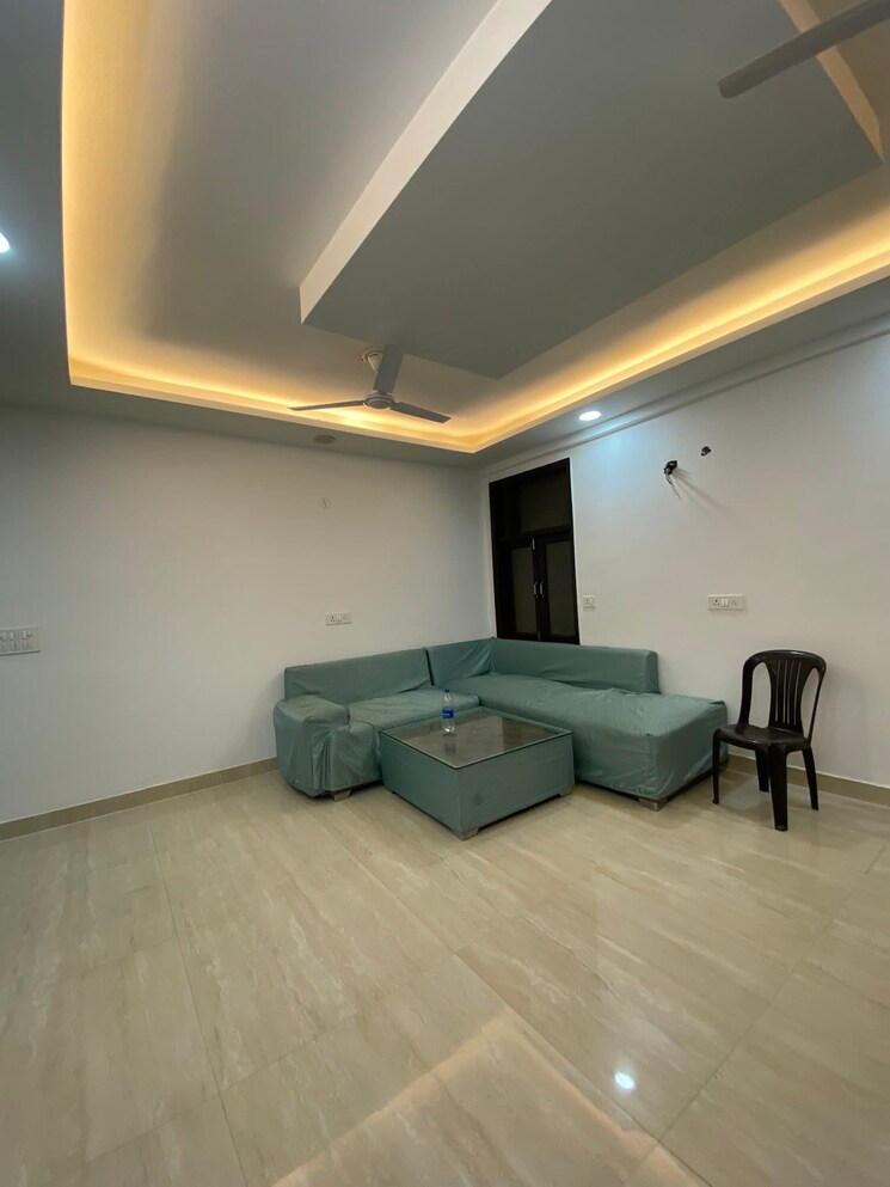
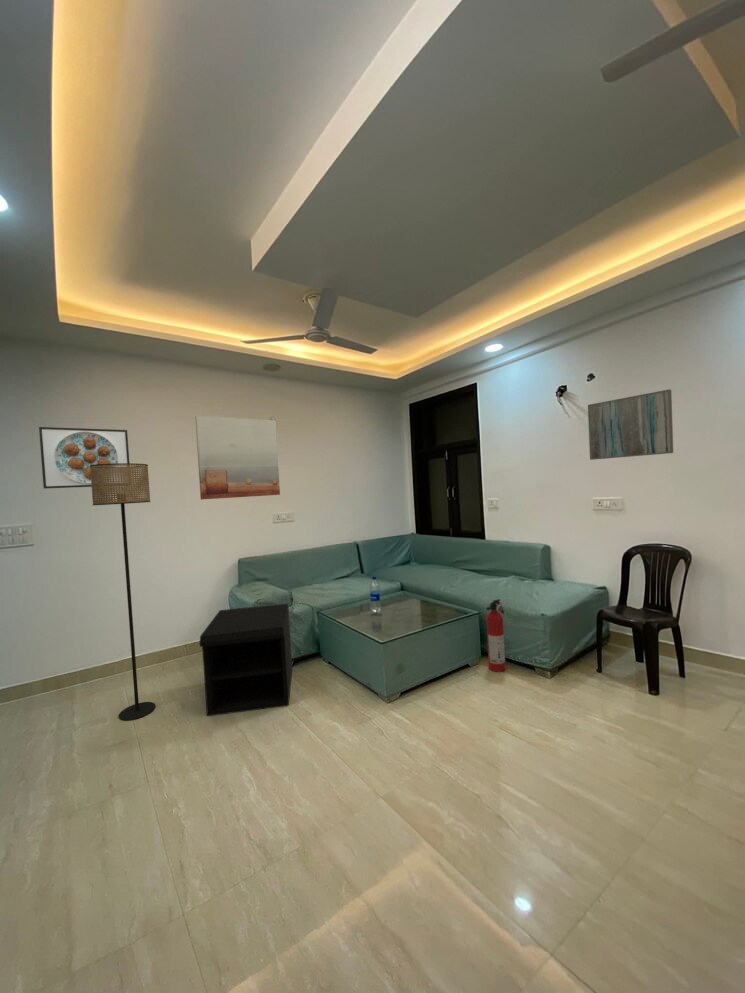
+ wall art [194,415,281,500]
+ wall art [587,388,674,461]
+ fire extinguisher [485,598,506,673]
+ nightstand [199,603,293,717]
+ floor lamp [90,462,156,722]
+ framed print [38,426,130,489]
